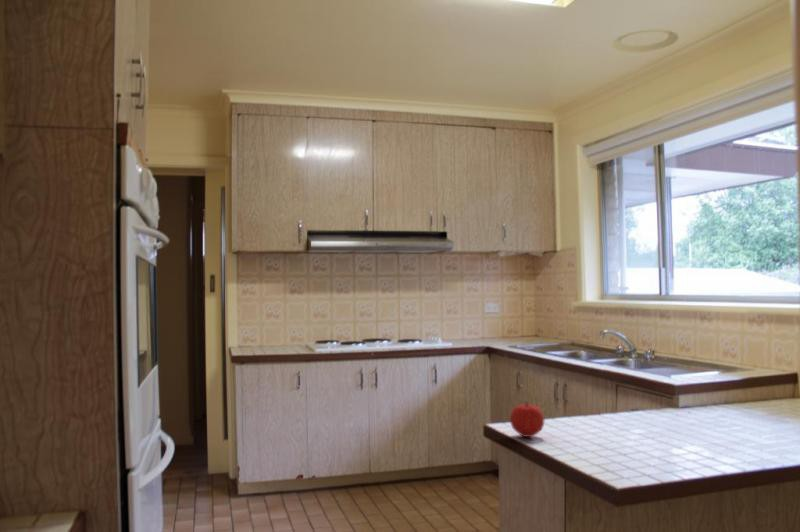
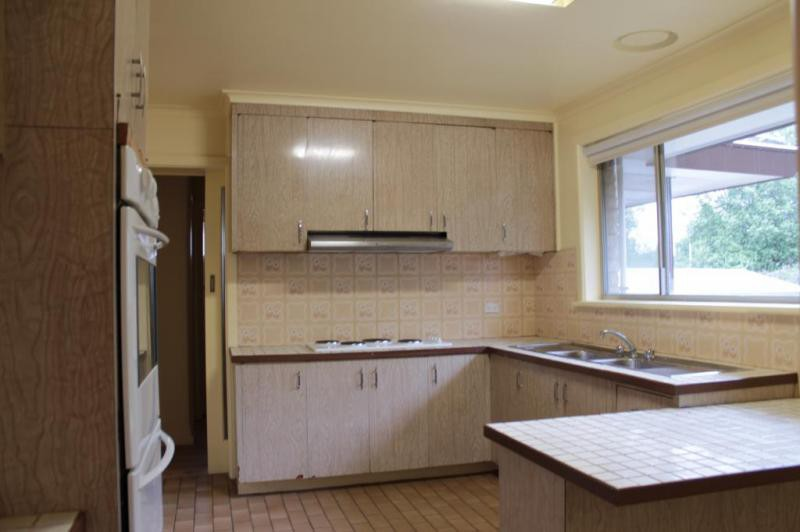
- fruit [509,400,545,438]
